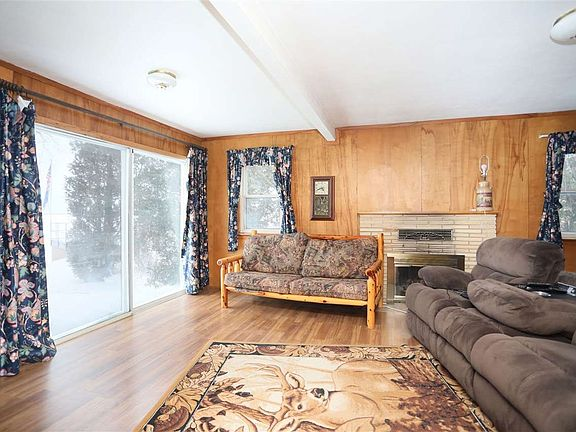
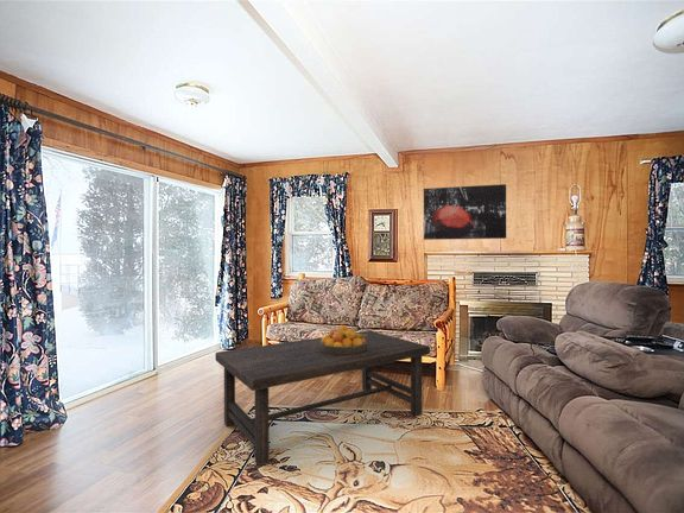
+ fruit bowl [319,324,367,355]
+ coffee table [214,330,431,467]
+ wall art [423,183,507,241]
